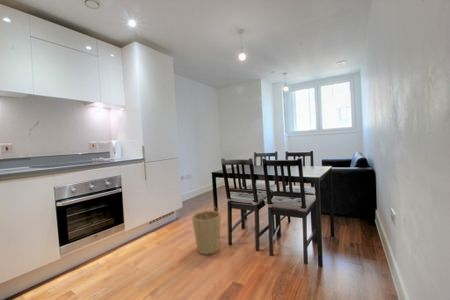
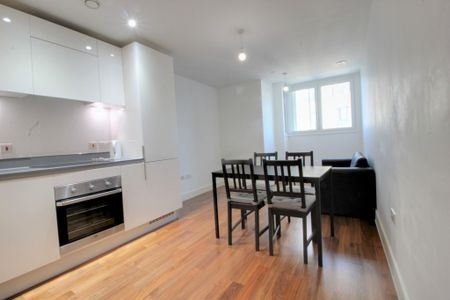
- basket [191,204,222,256]
